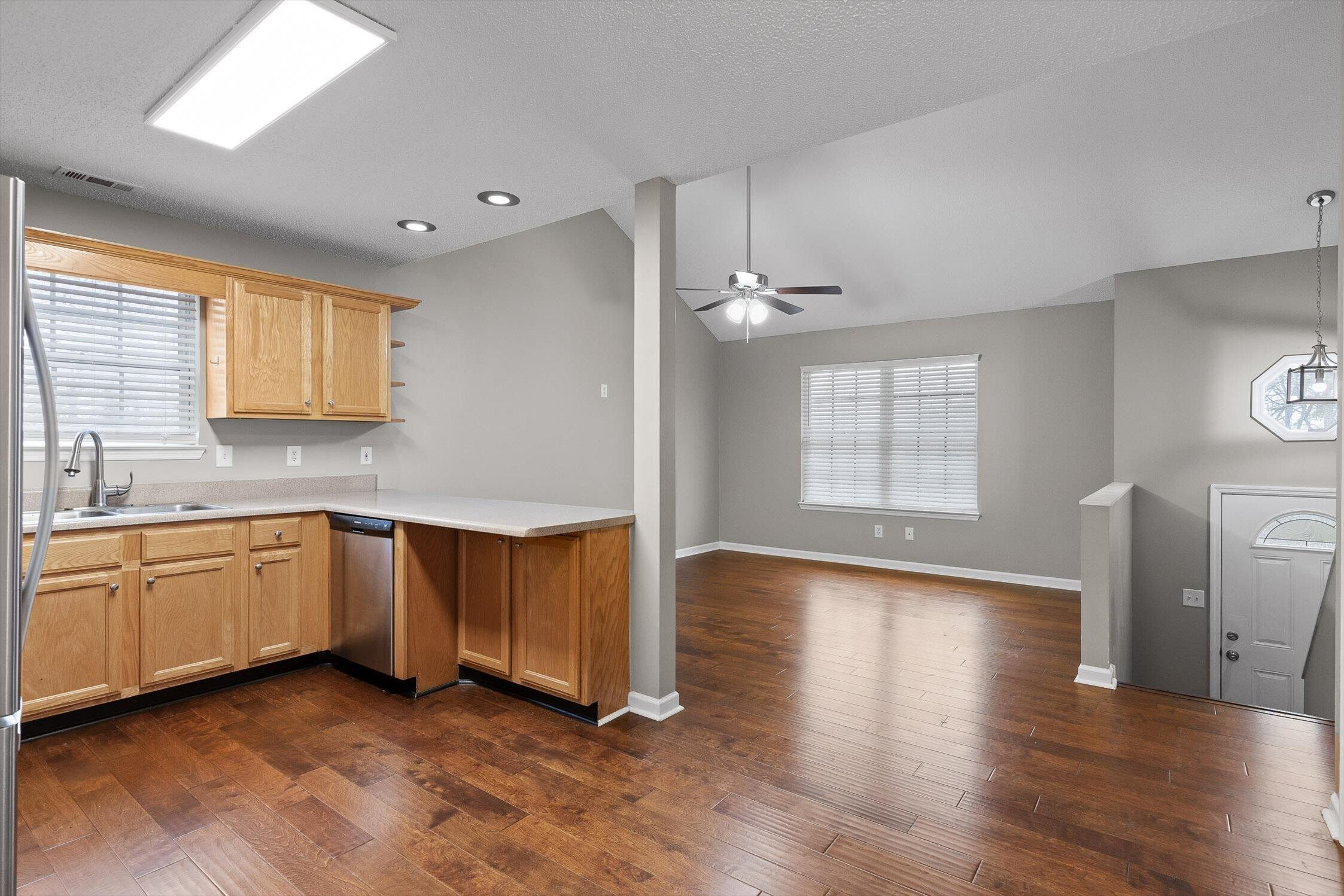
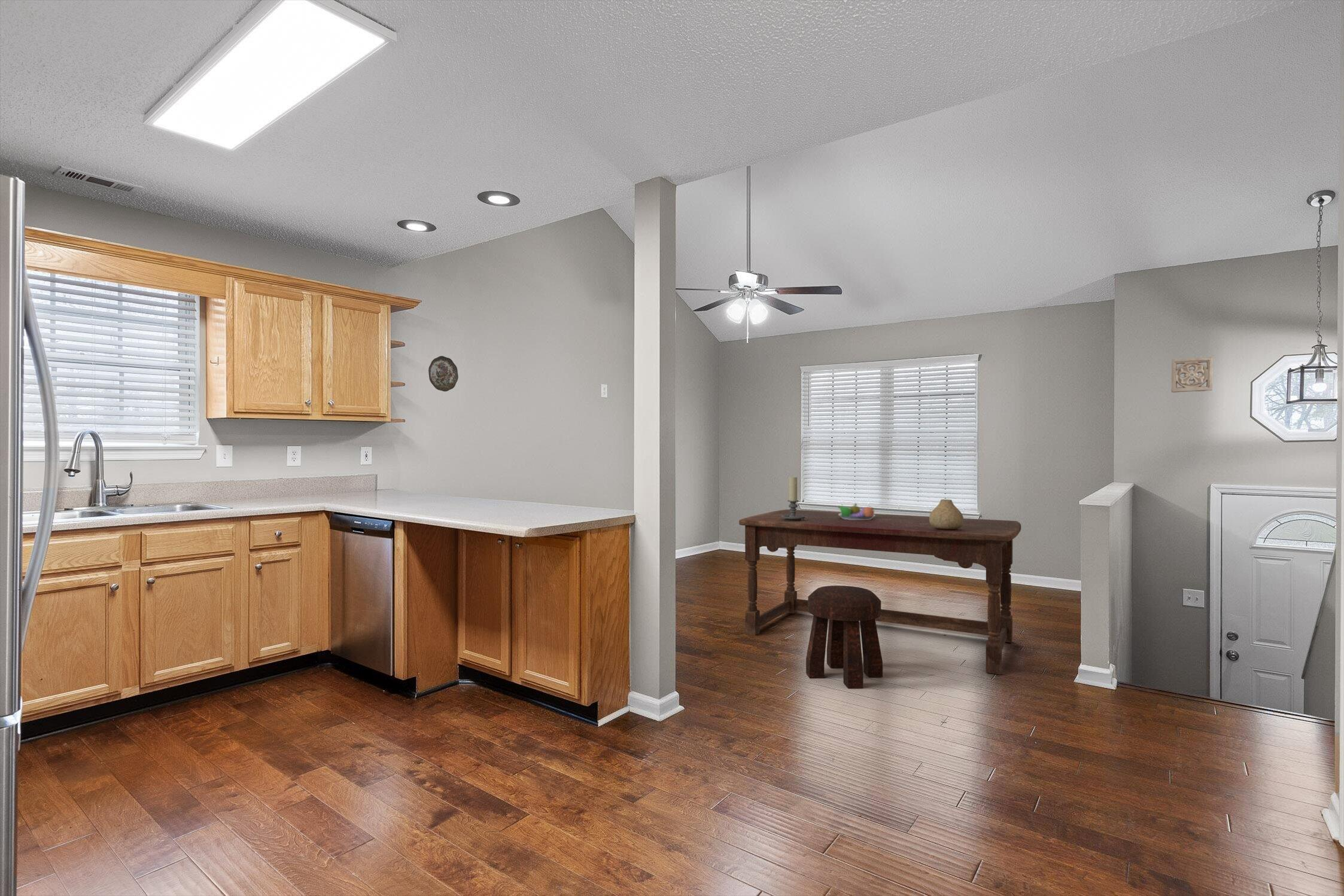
+ wall ornament [1170,356,1213,393]
+ fruit bowl [838,502,875,520]
+ vase [929,499,964,530]
+ candle holder [782,476,808,521]
+ dining table [738,509,1021,675]
+ decorative plate [428,355,459,392]
+ stool [805,585,883,689]
